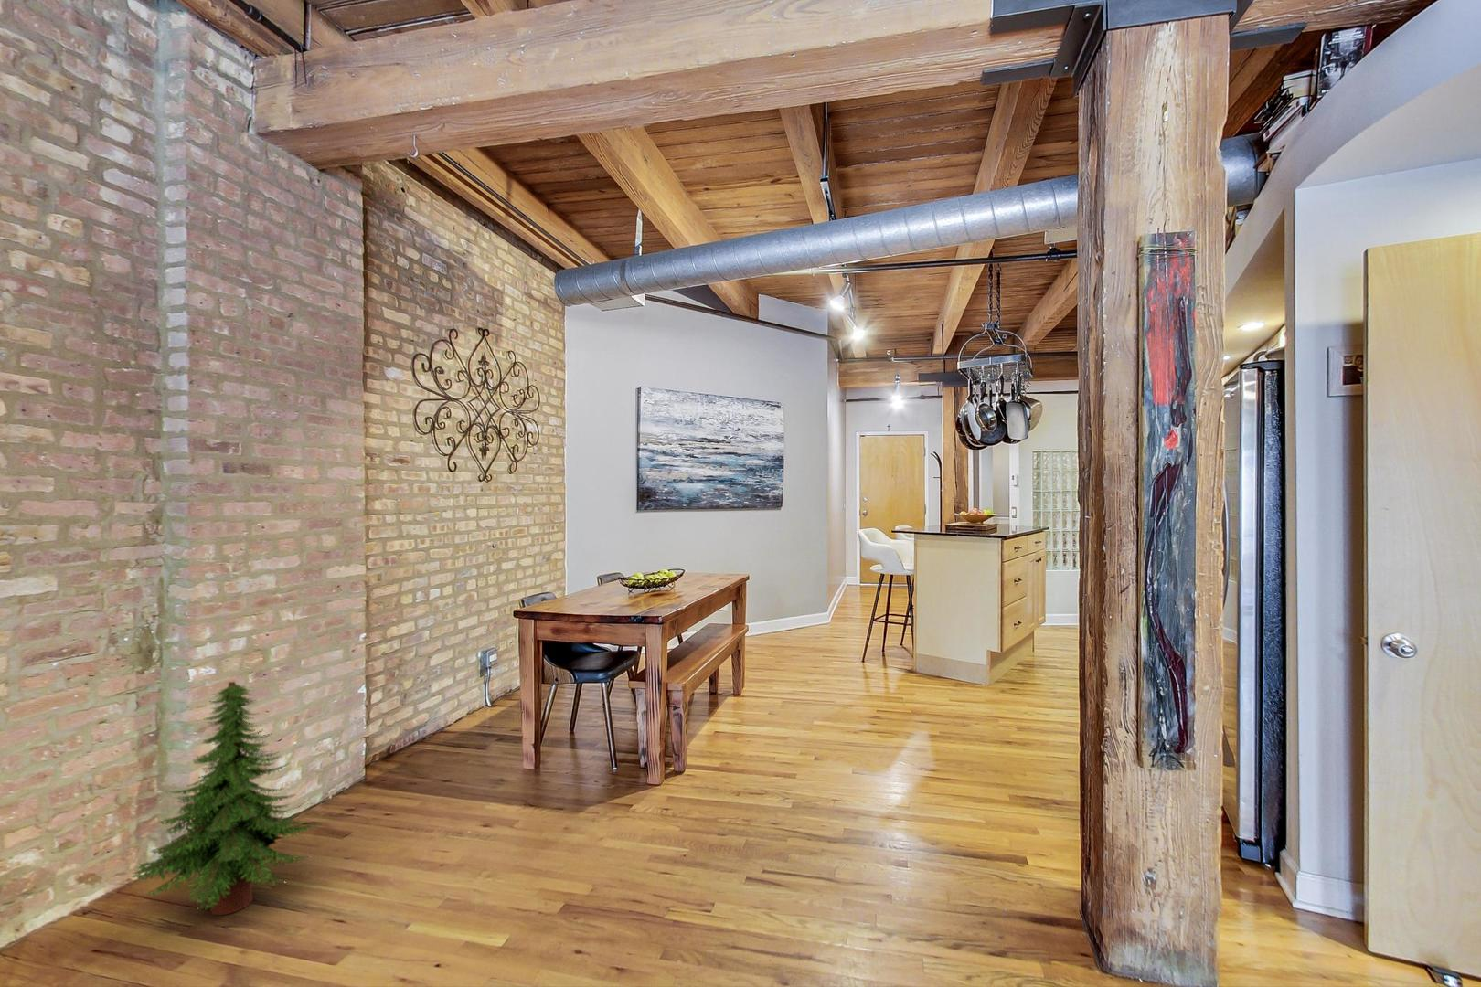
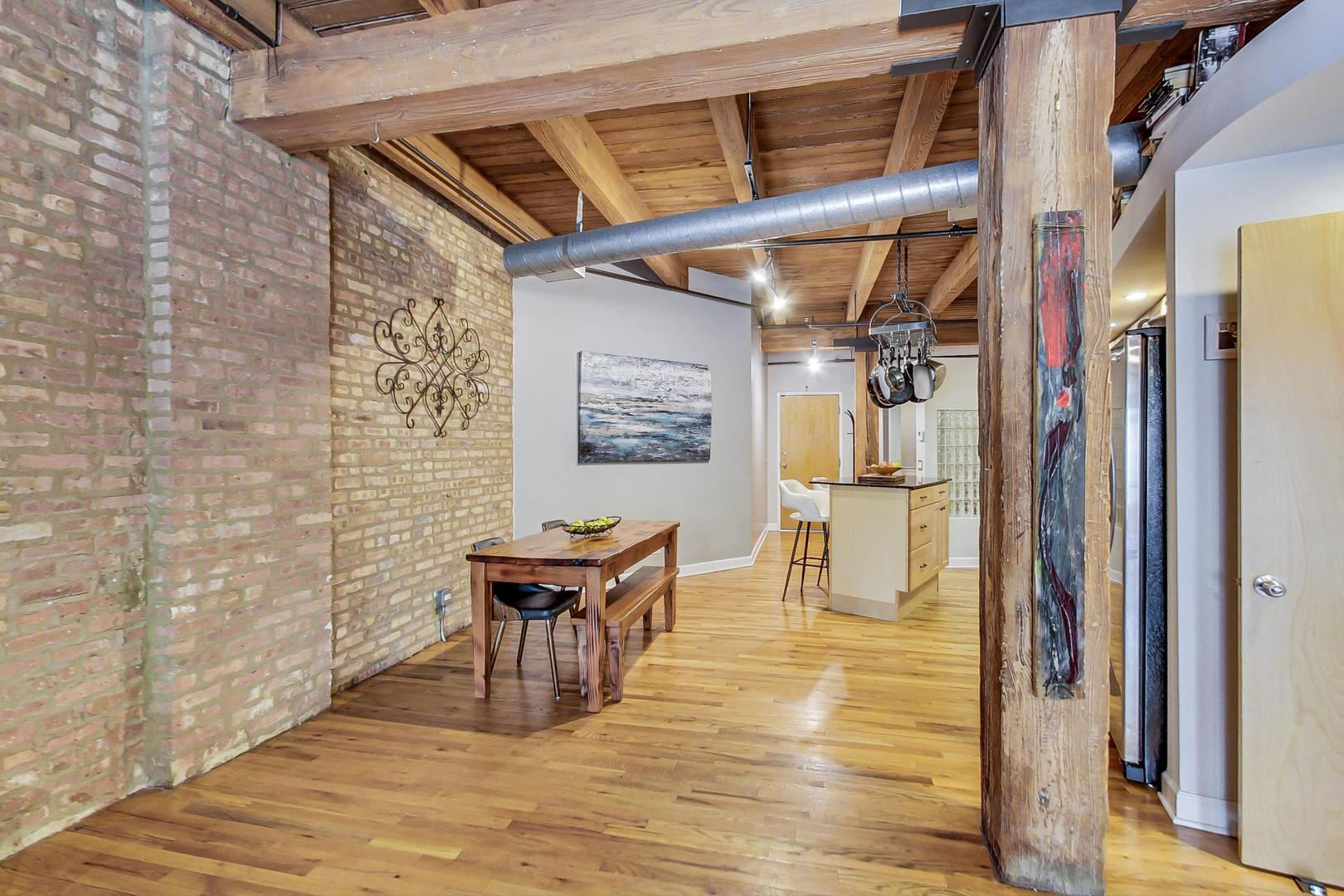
- tree [131,681,320,915]
